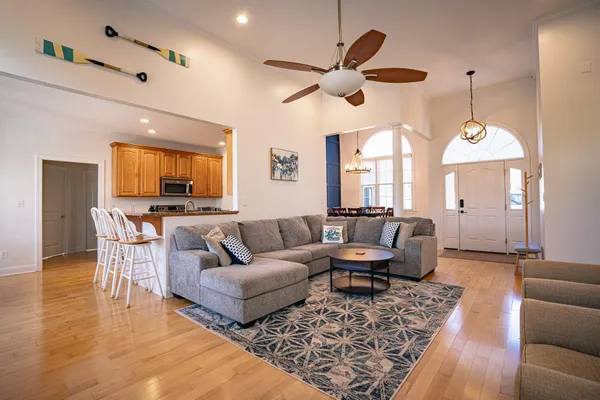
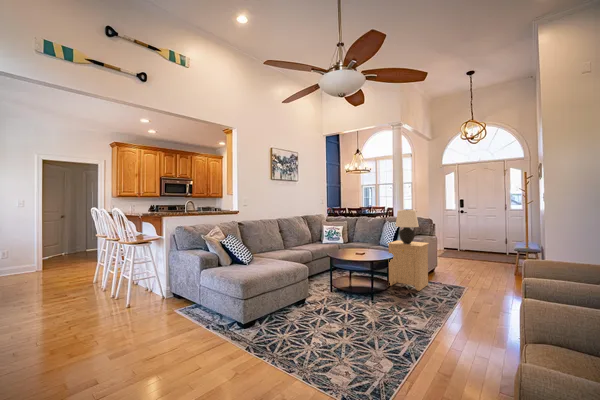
+ table lamp [394,209,420,244]
+ side table [386,239,430,292]
